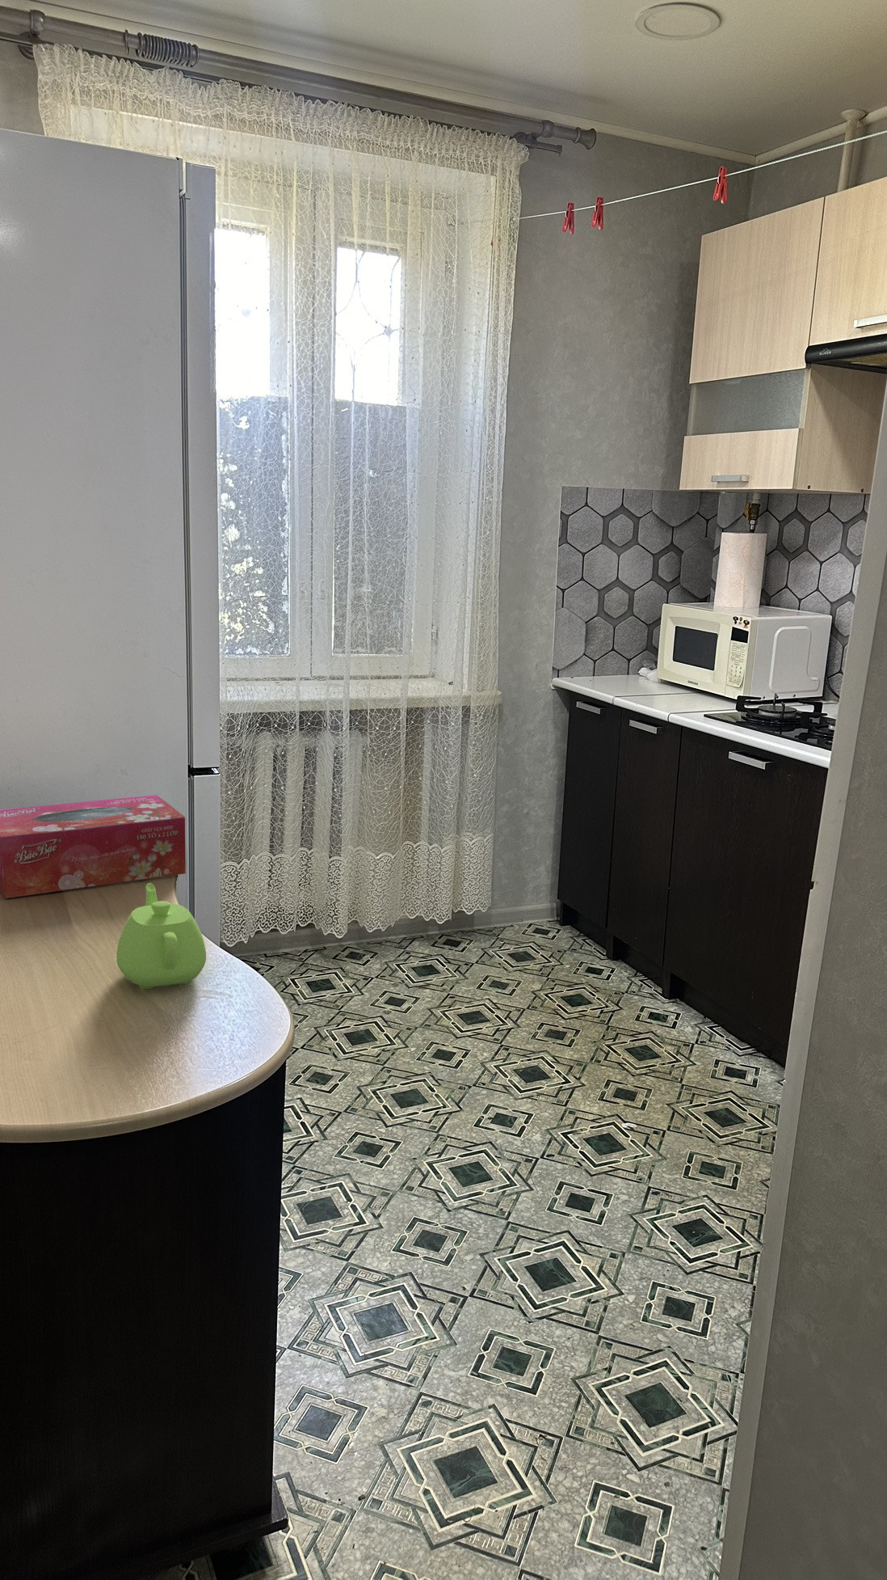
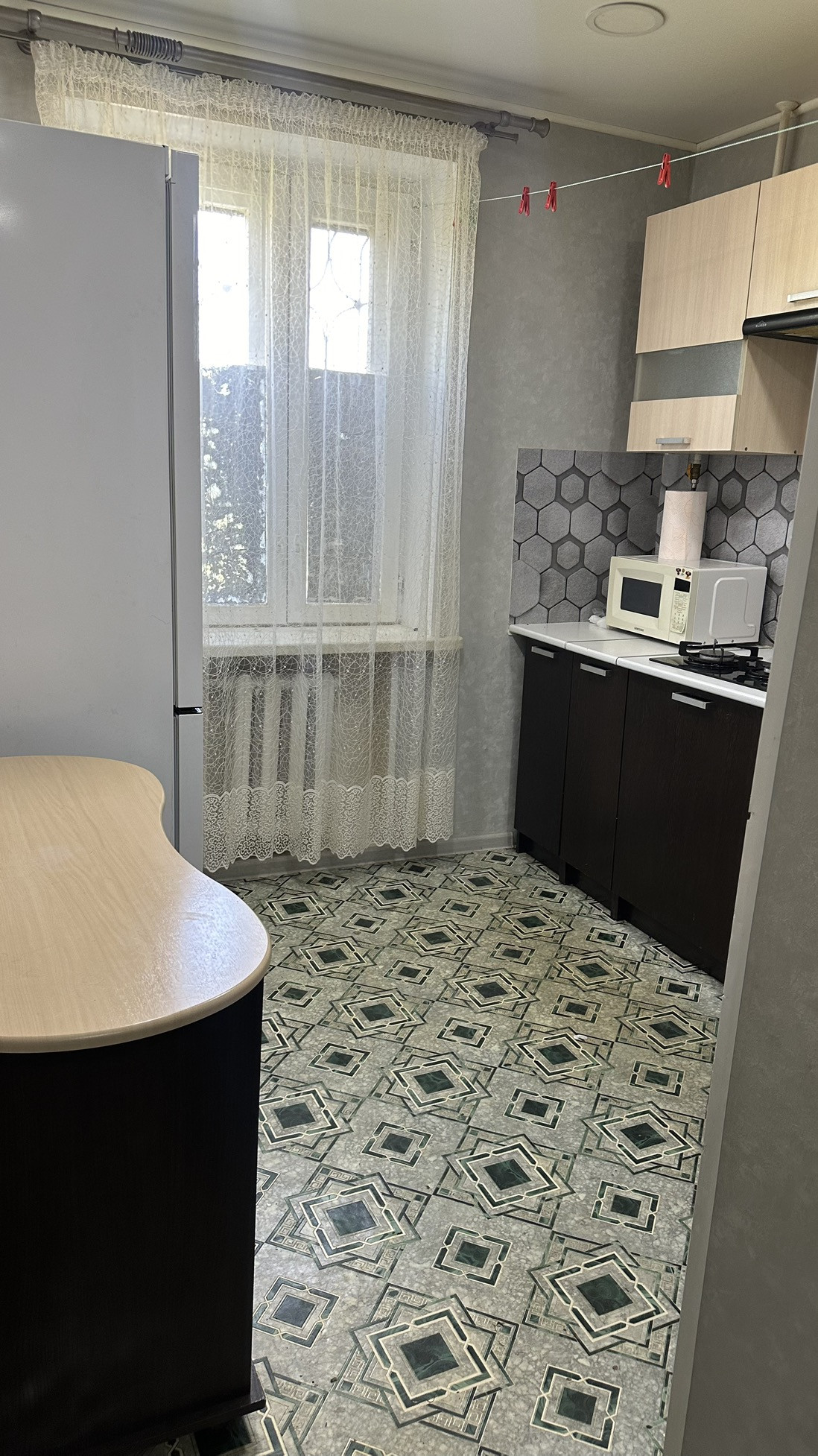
- tissue box [0,794,187,900]
- teapot [116,882,207,990]
